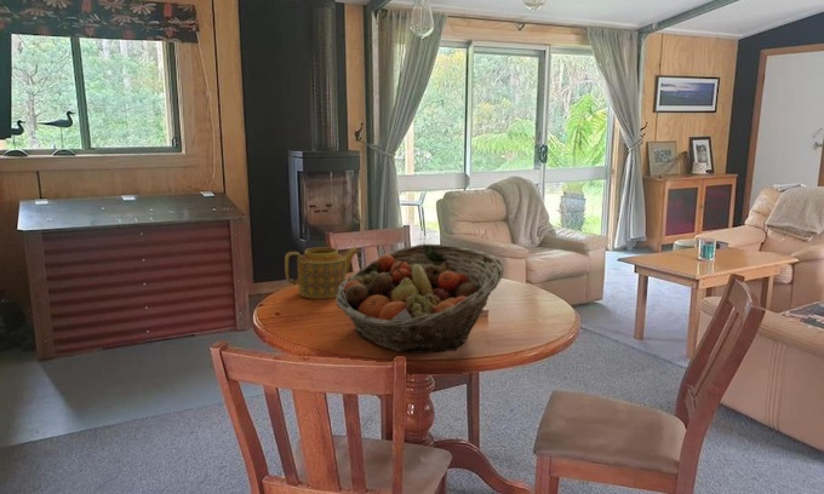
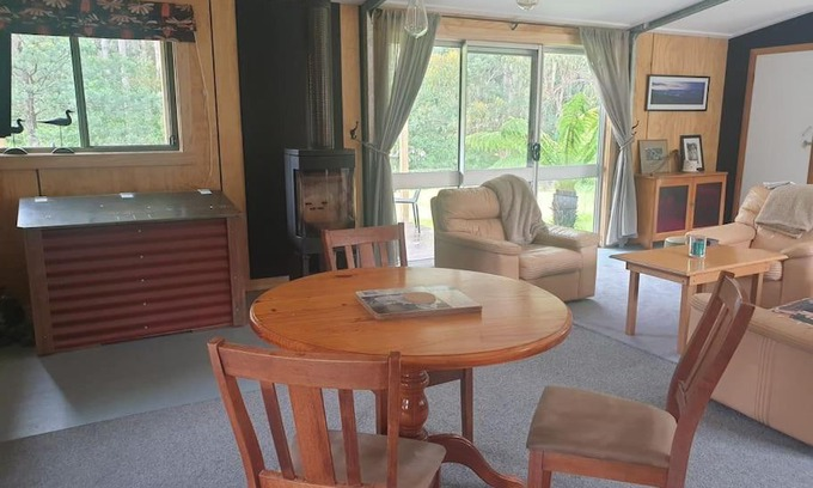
- fruit basket [334,242,505,354]
- teapot [284,246,360,300]
